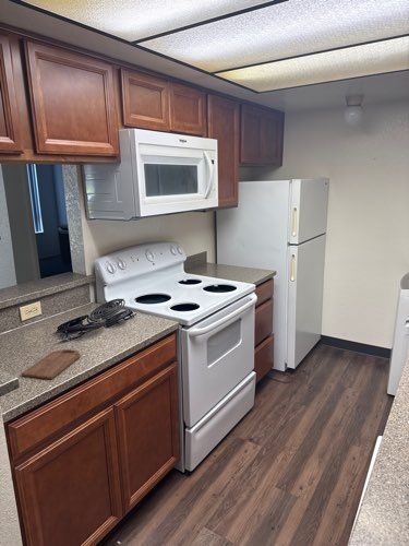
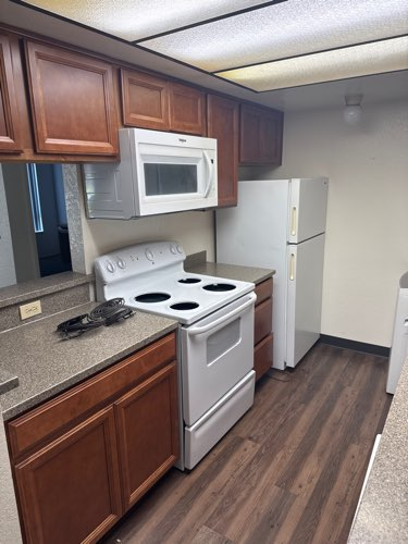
- cutting board [21,348,82,380]
